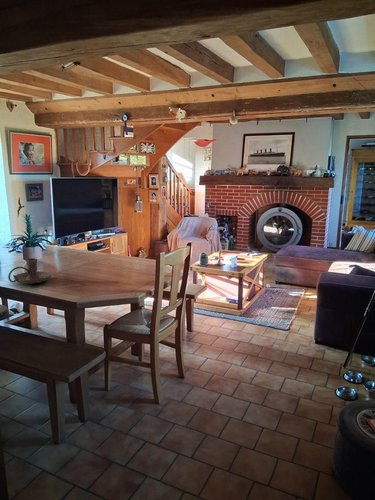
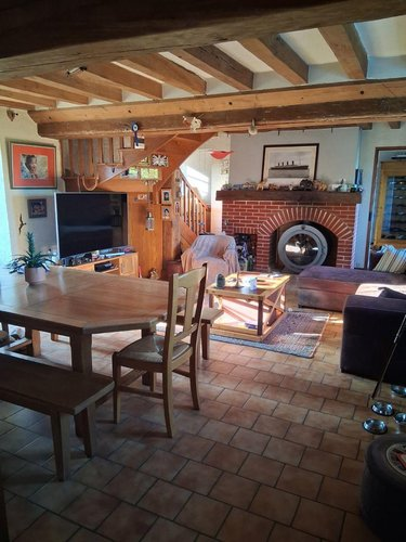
- candle holder [7,257,52,285]
